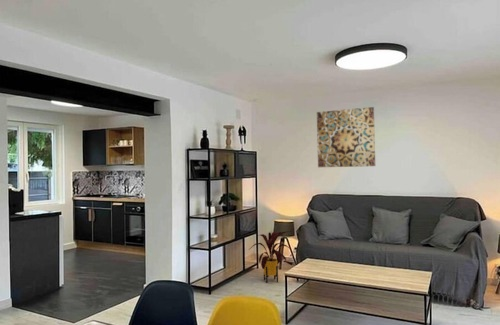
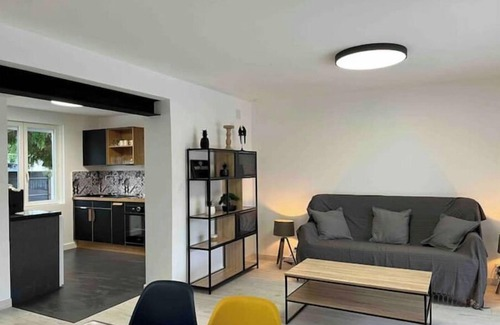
- wall art [316,106,376,168]
- house plant [249,230,292,284]
